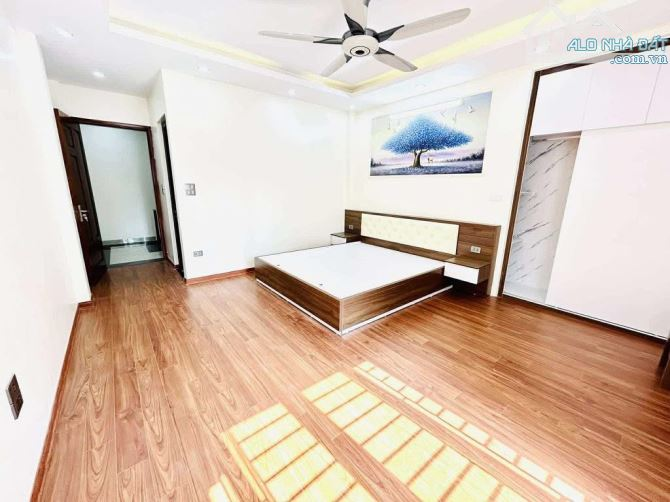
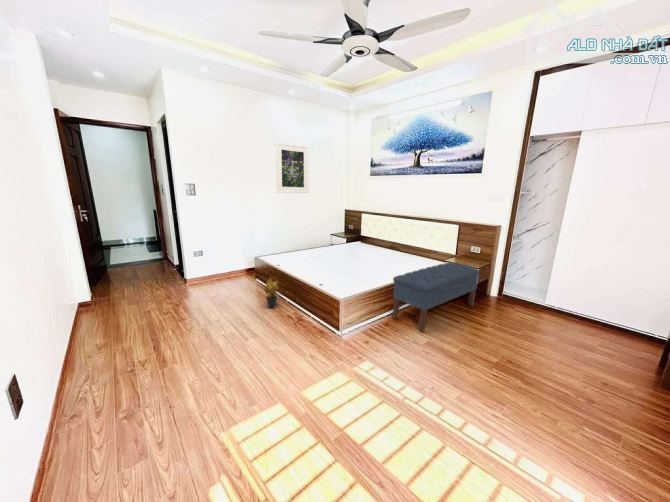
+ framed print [274,142,310,194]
+ bench [392,261,481,333]
+ potted plant [259,277,281,309]
